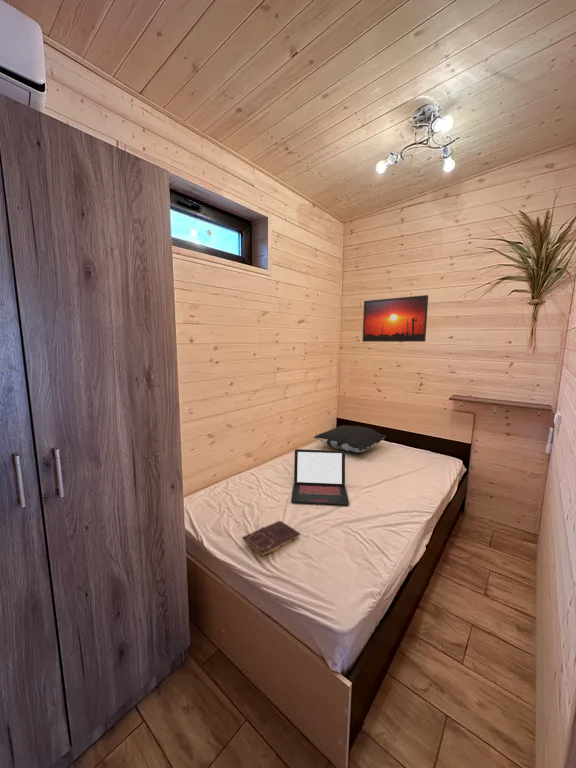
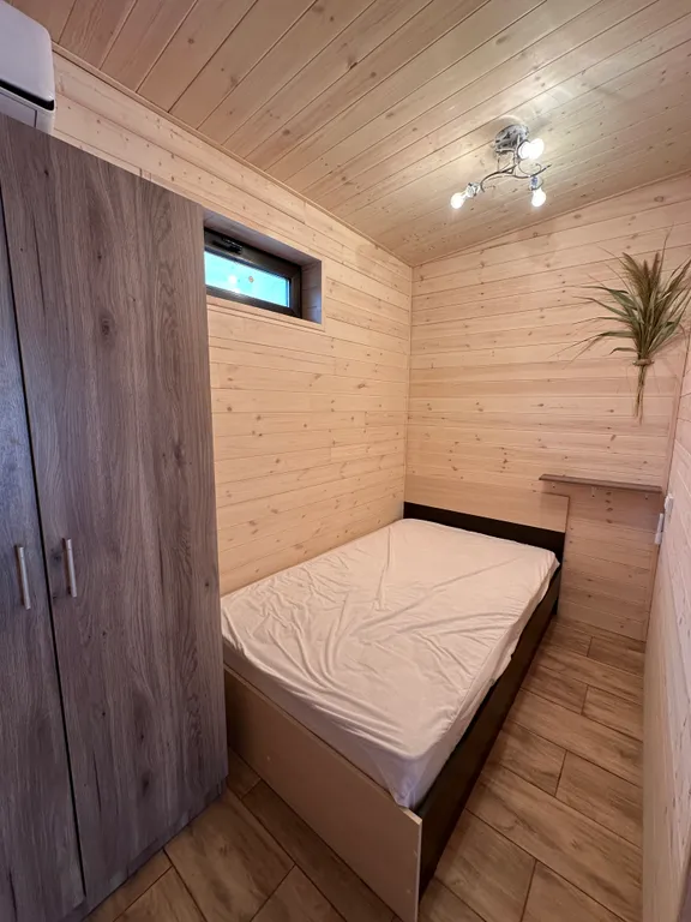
- pillow [313,424,387,453]
- laptop [290,448,350,506]
- book [241,520,301,557]
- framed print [362,294,429,343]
